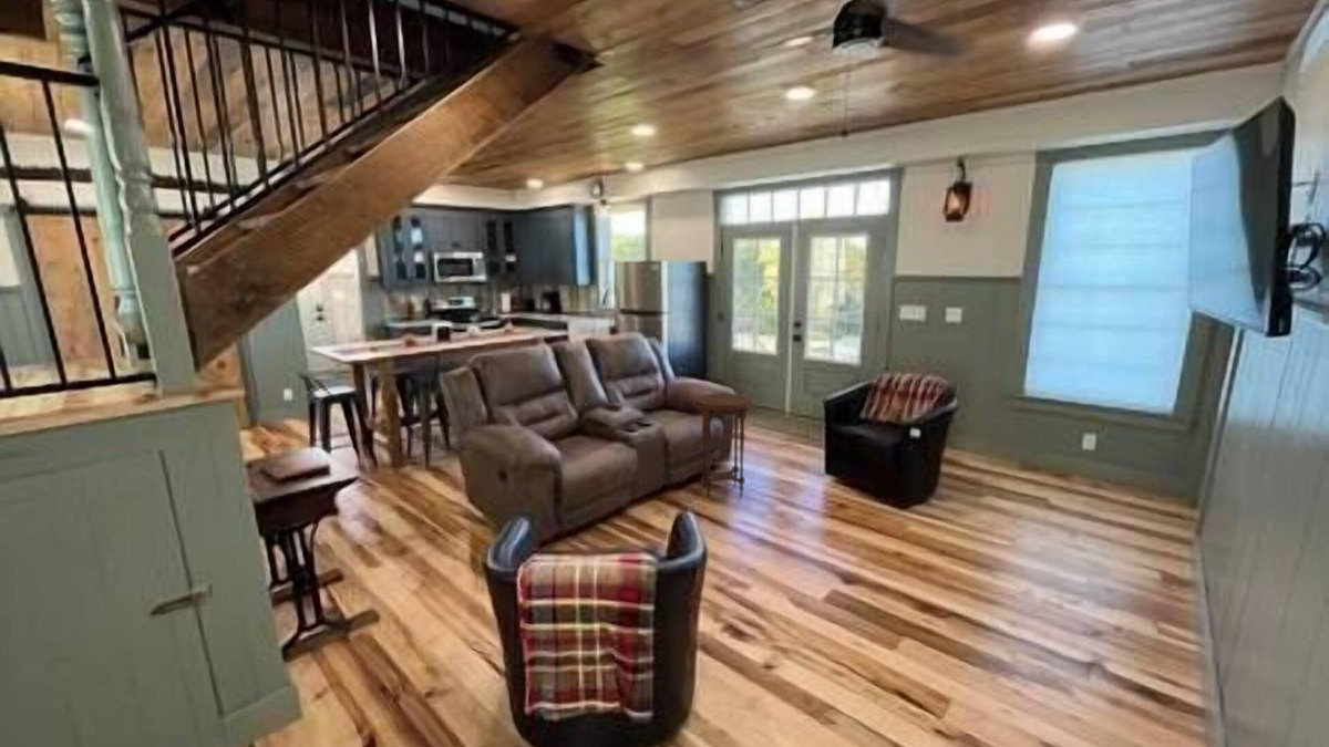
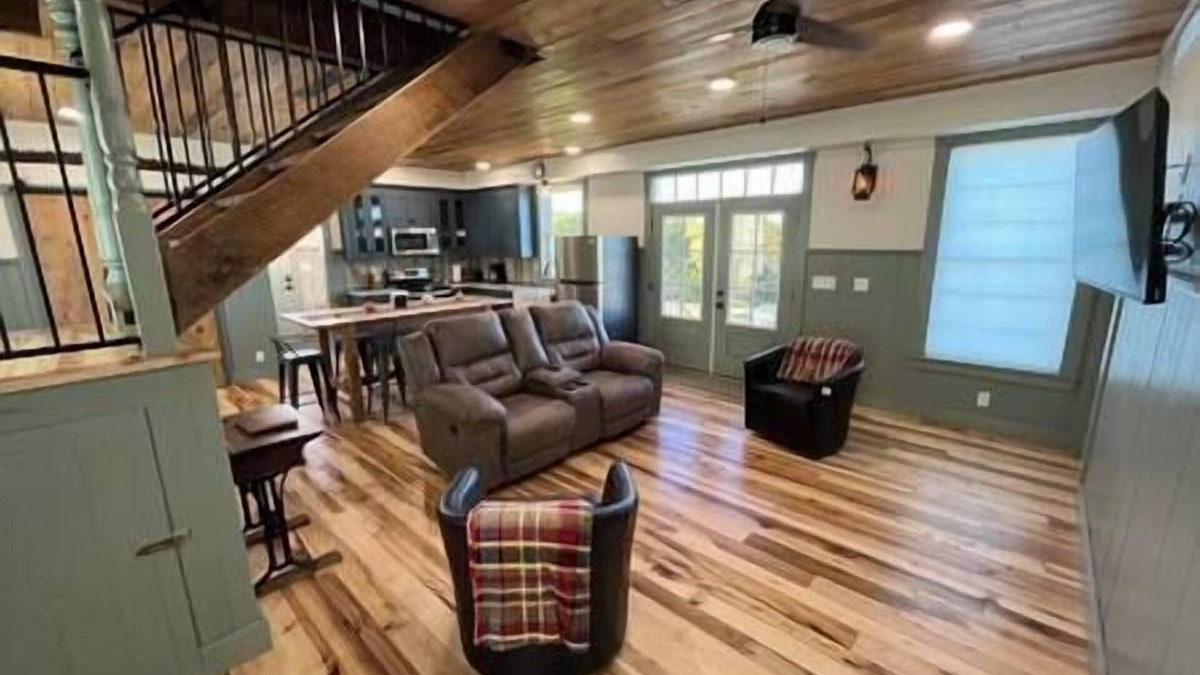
- side table [692,393,754,500]
